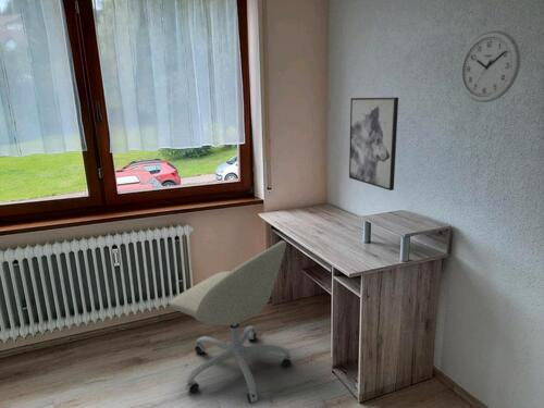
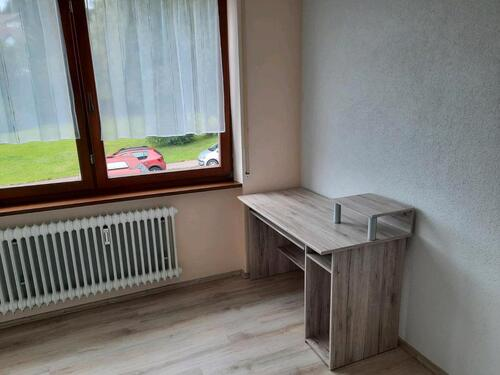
- office chair [169,239,293,405]
- wall clock [459,29,521,103]
- wall art [348,97,399,191]
